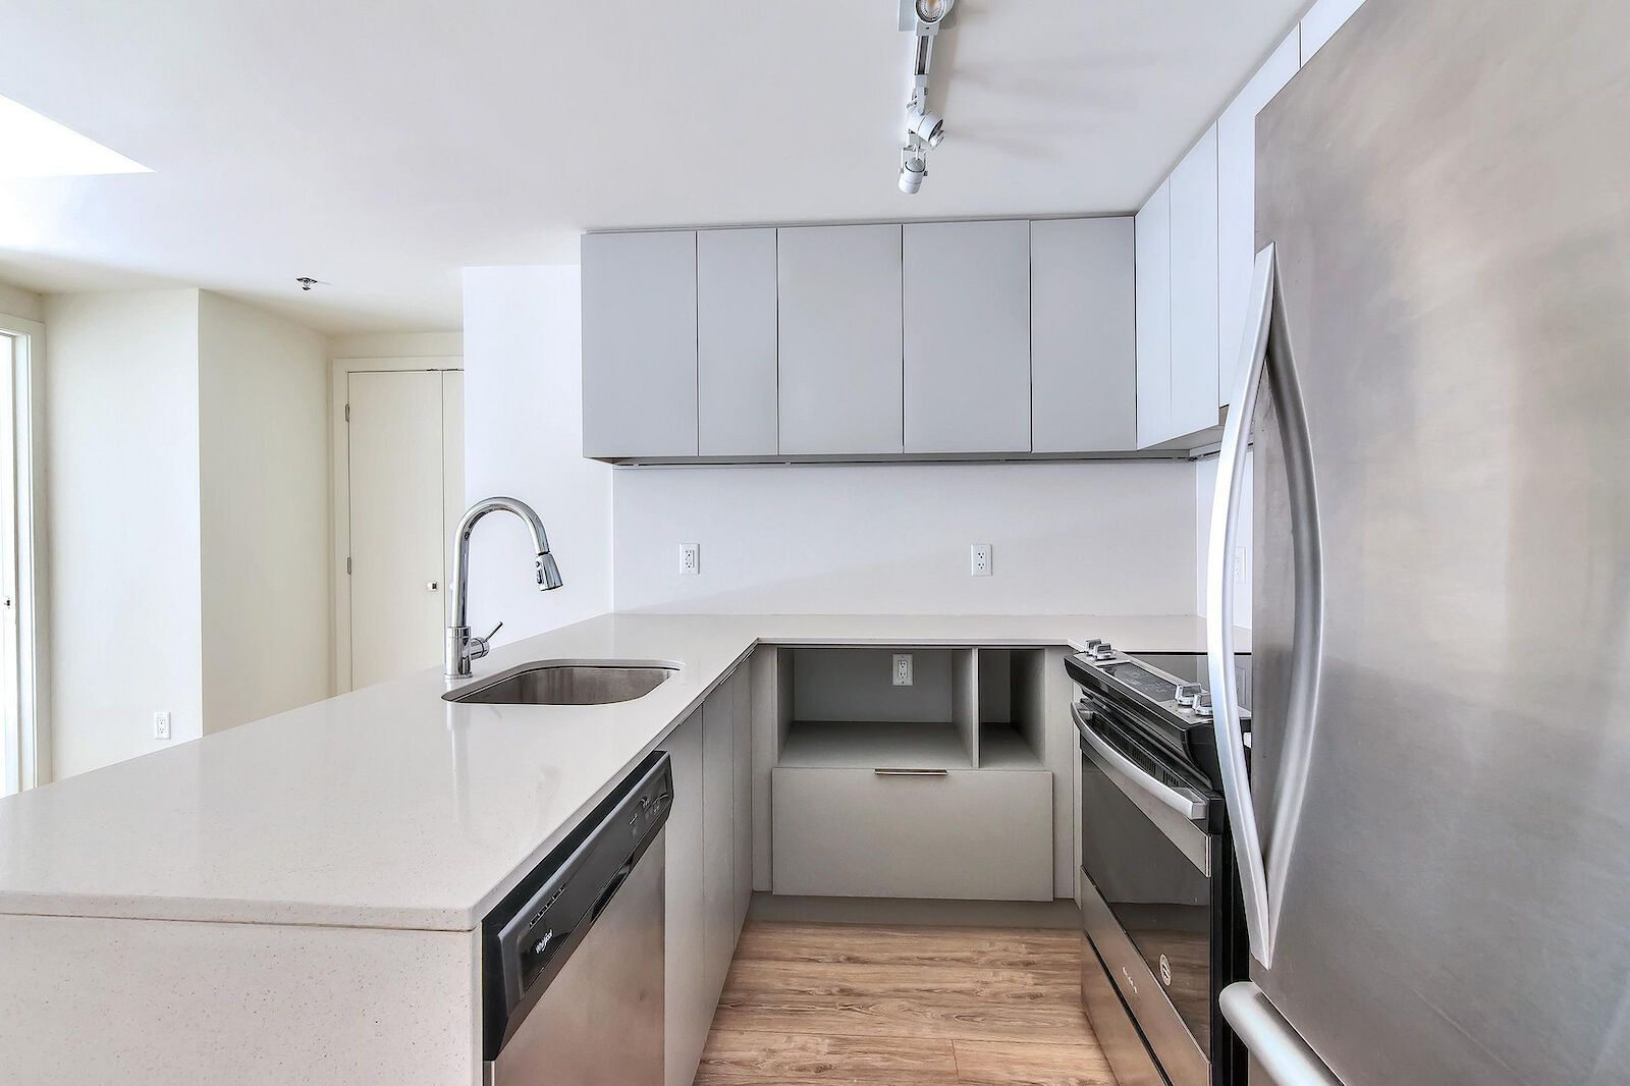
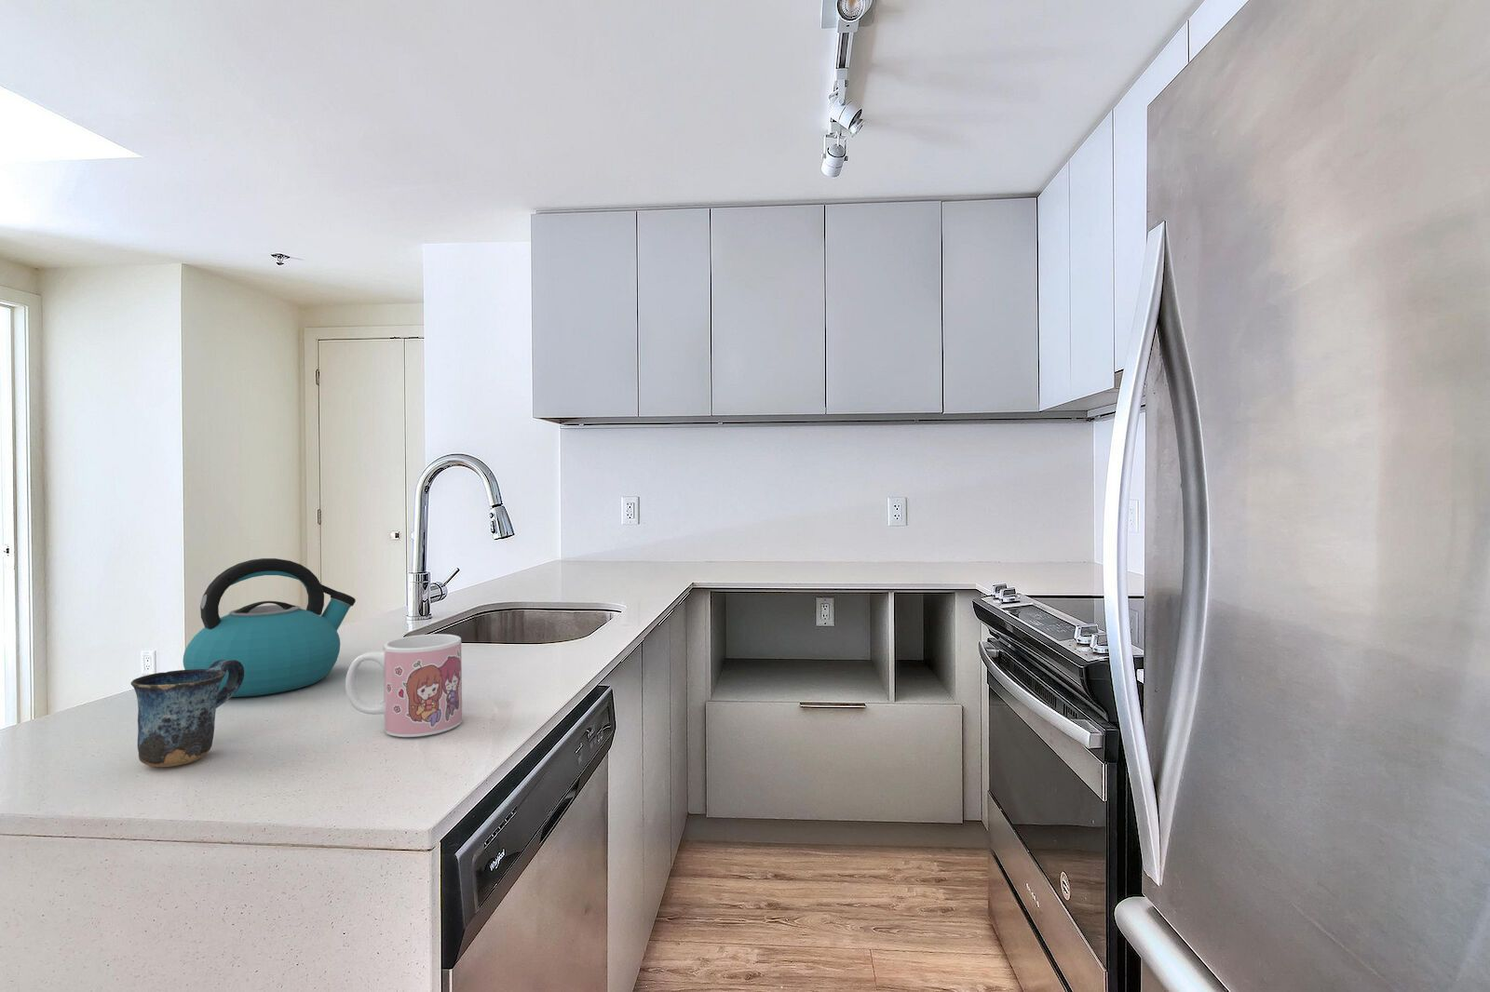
+ mug [345,633,463,738]
+ mug [130,660,244,767]
+ kettle [182,557,357,698]
